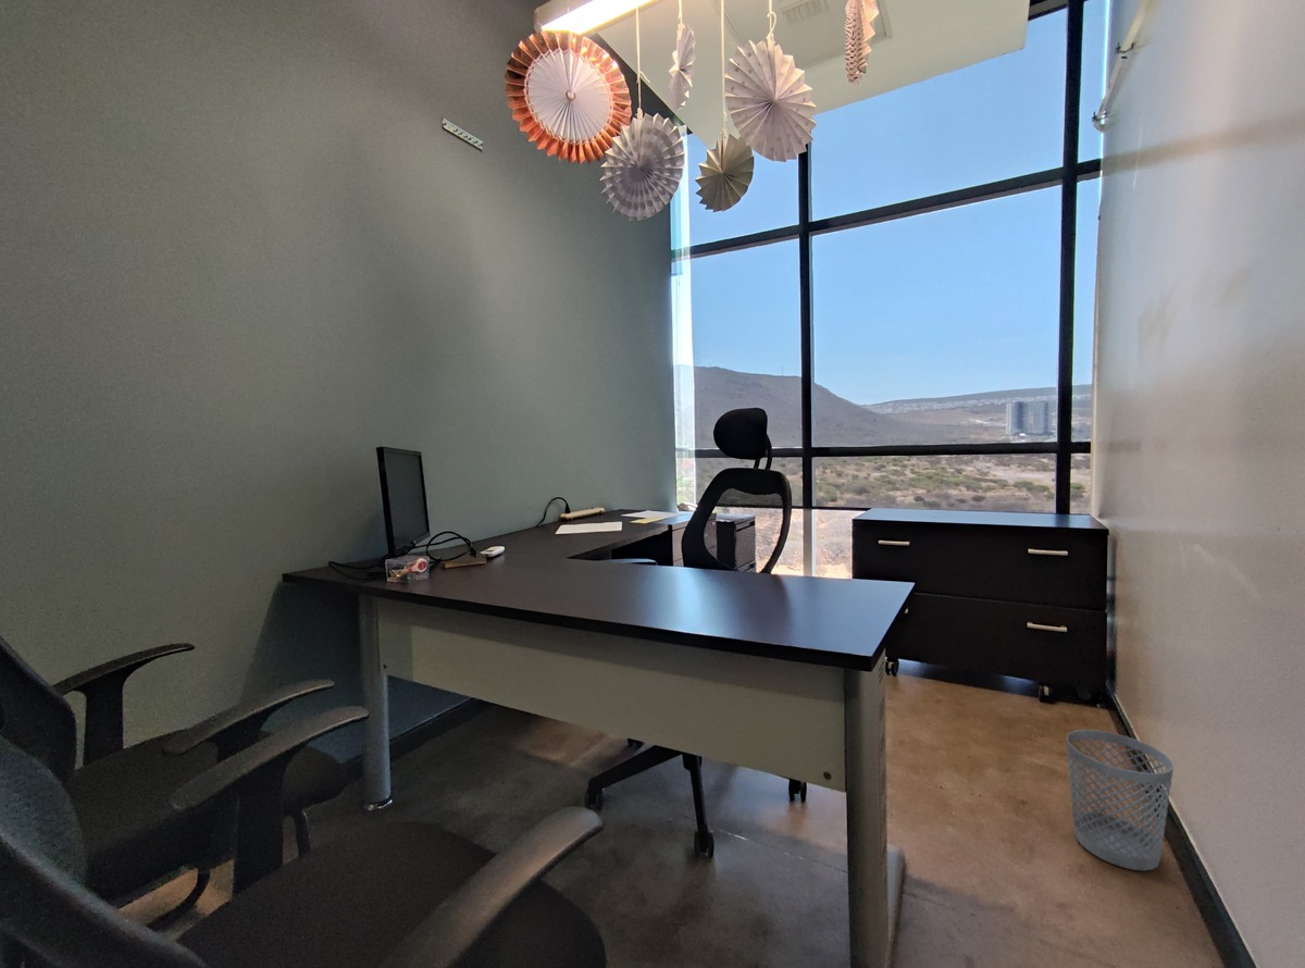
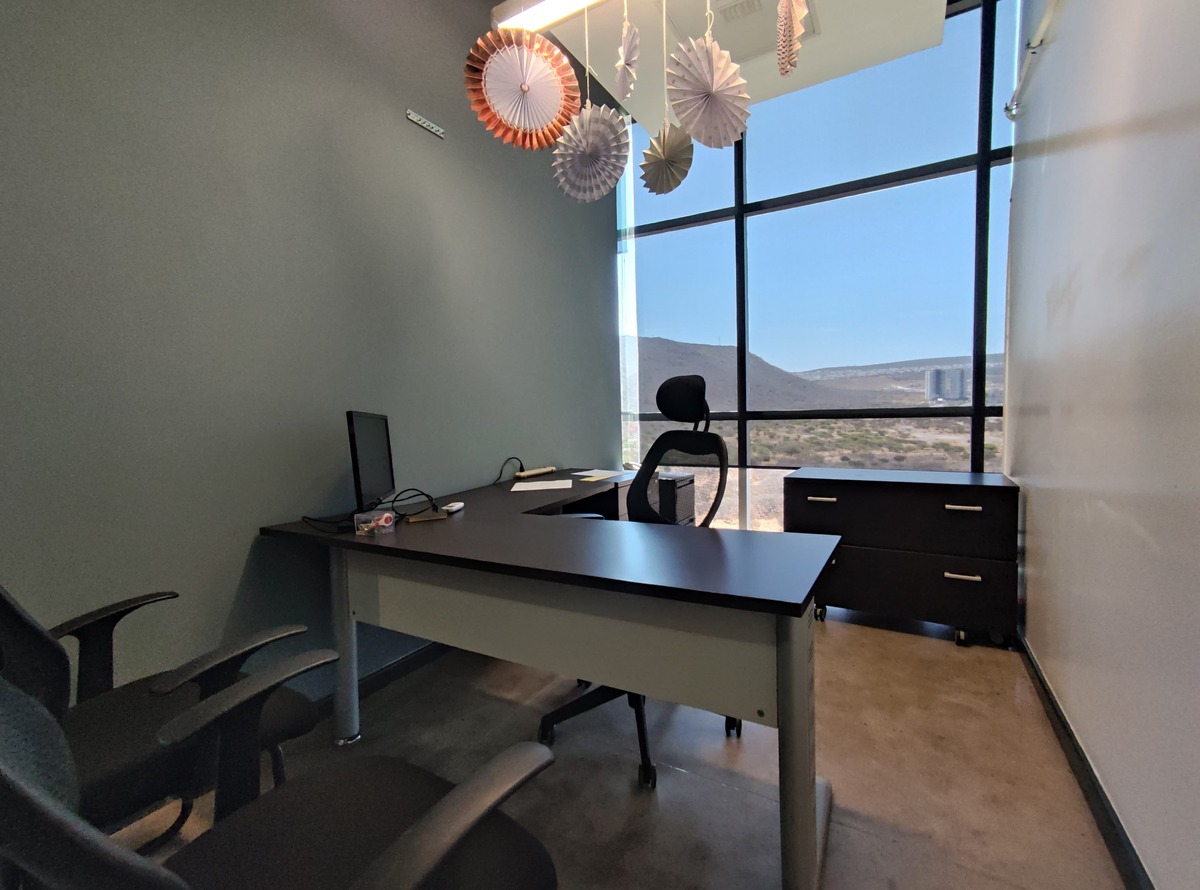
- wastebasket [1066,729,1174,872]
